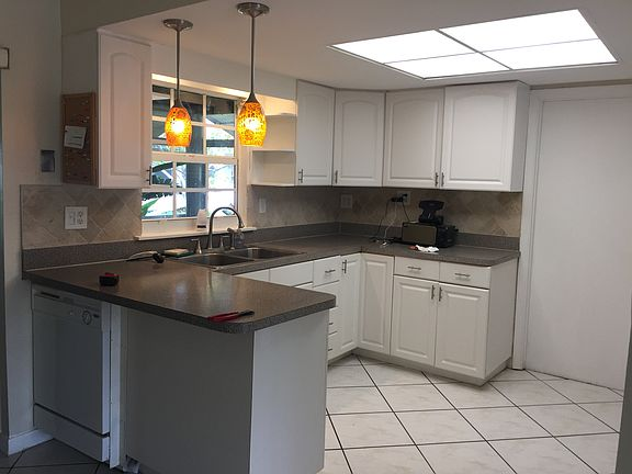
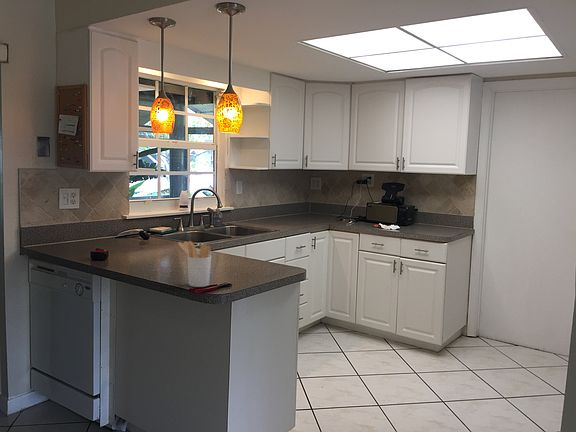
+ utensil holder [177,240,212,288]
